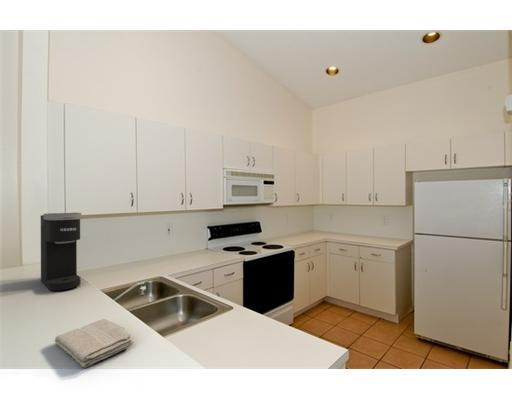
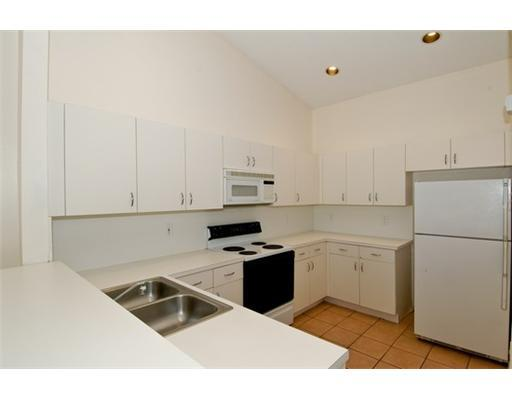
- coffee maker [40,212,82,292]
- washcloth [53,318,134,369]
